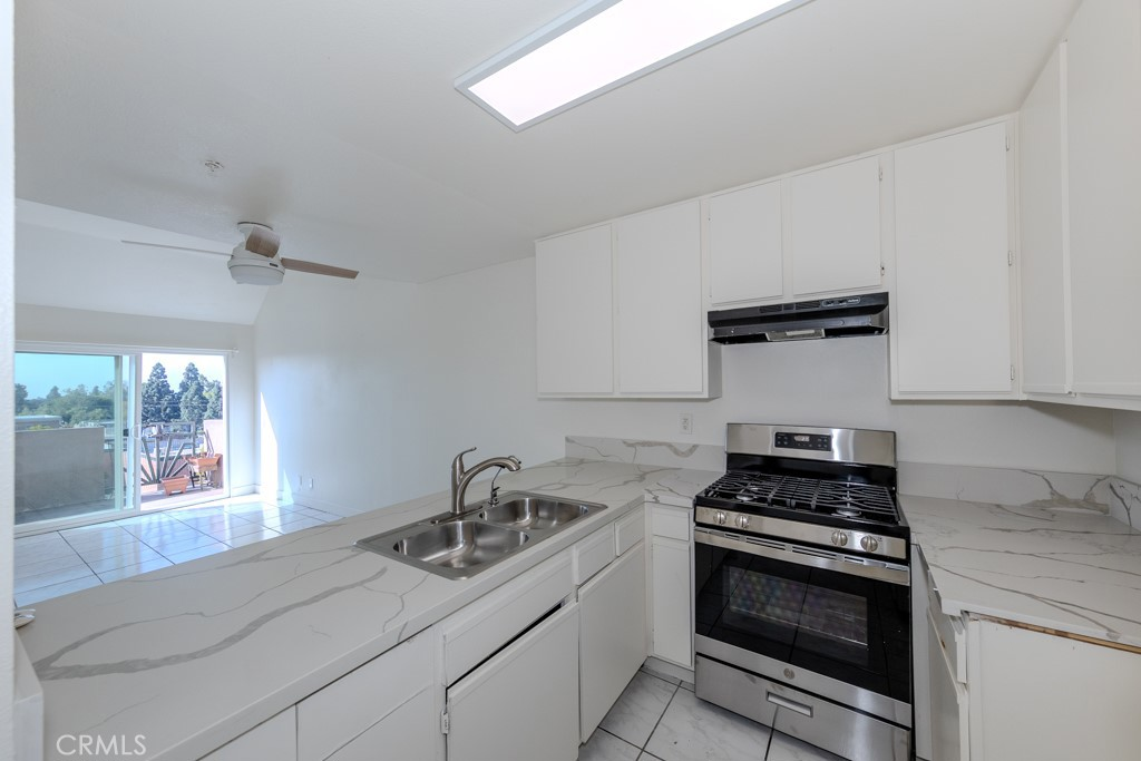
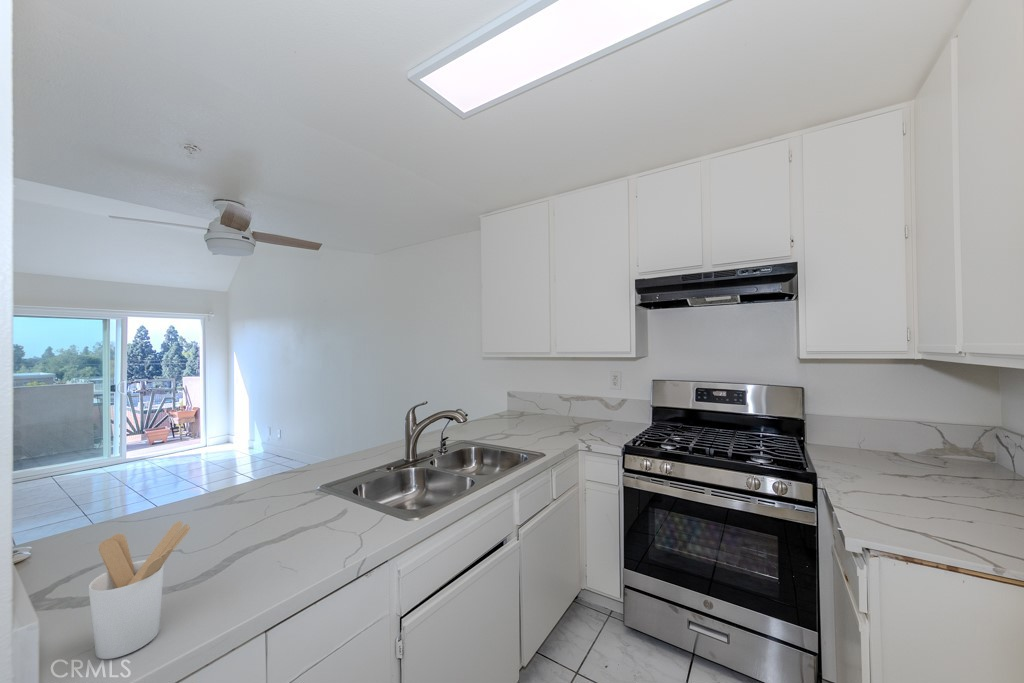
+ utensil holder [88,520,191,660]
